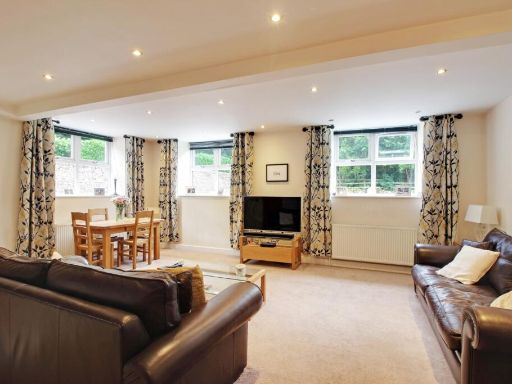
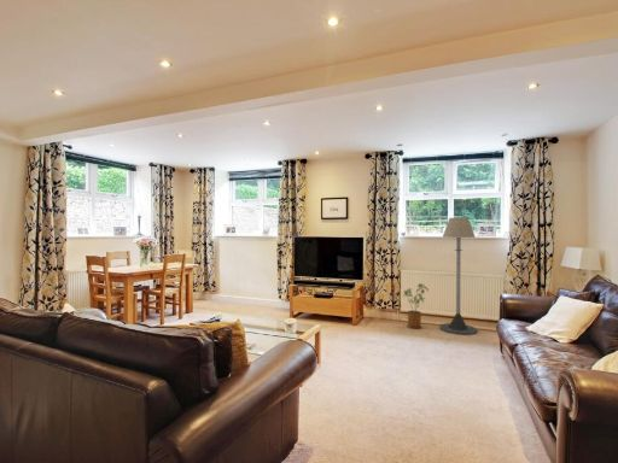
+ floor lamp [438,217,478,336]
+ house plant [402,282,430,329]
